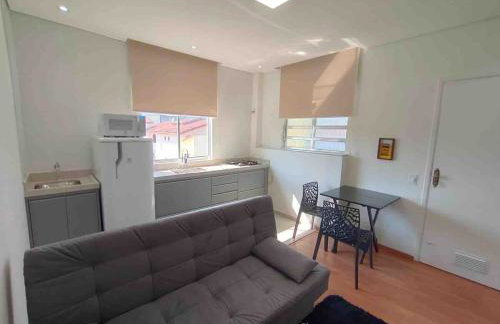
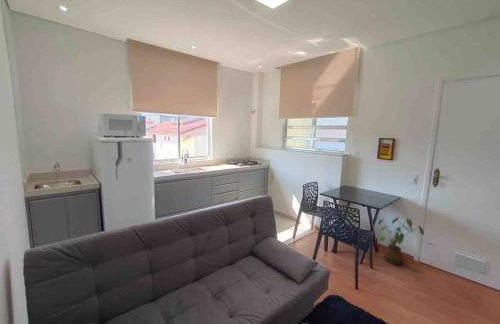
+ house plant [377,216,425,266]
